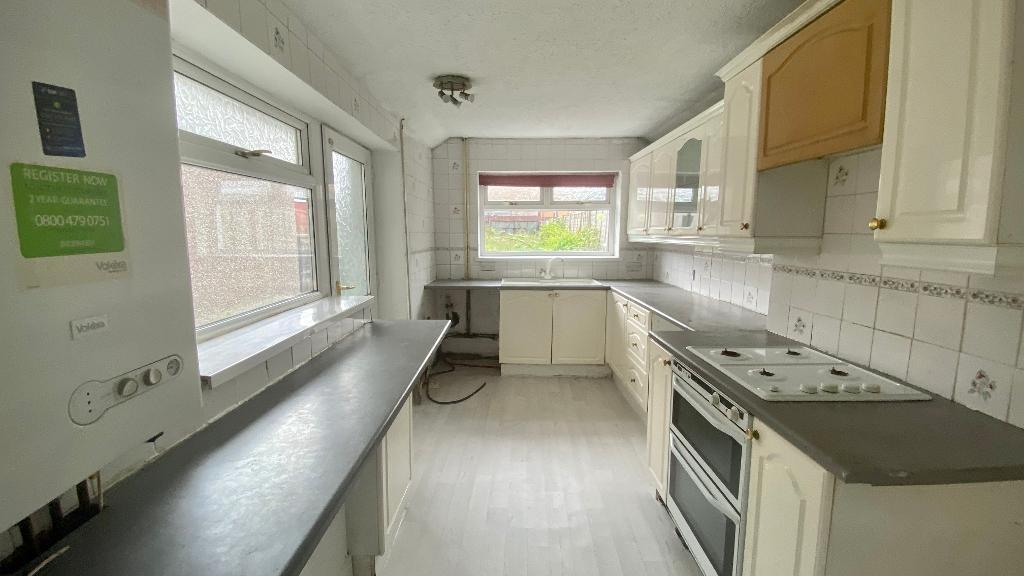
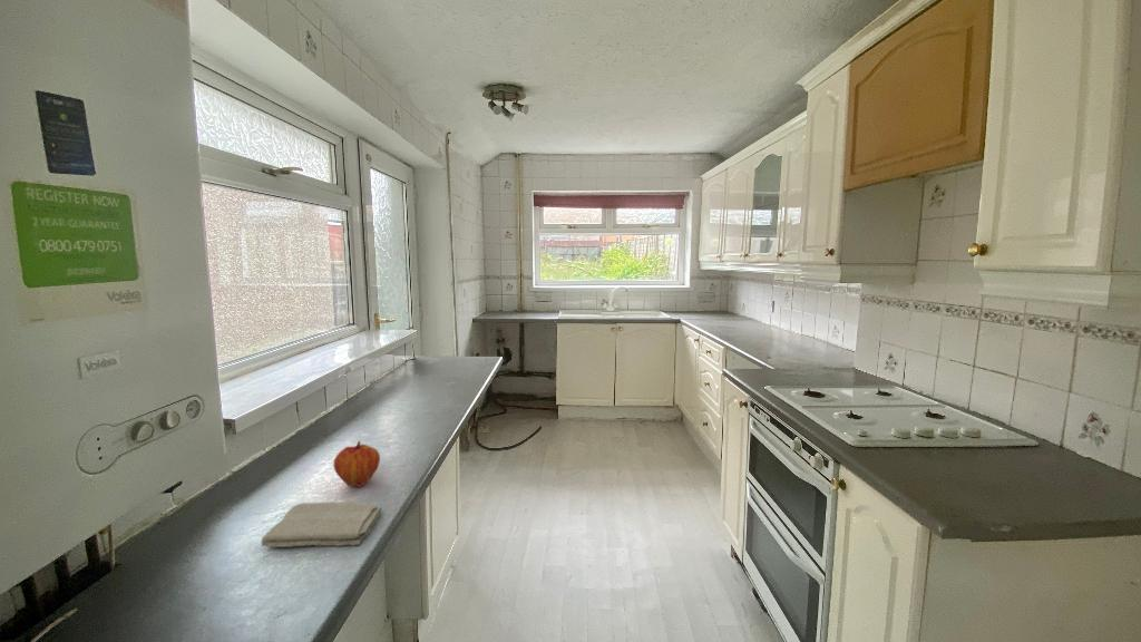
+ washcloth [260,499,383,548]
+ fruit [332,440,381,488]
